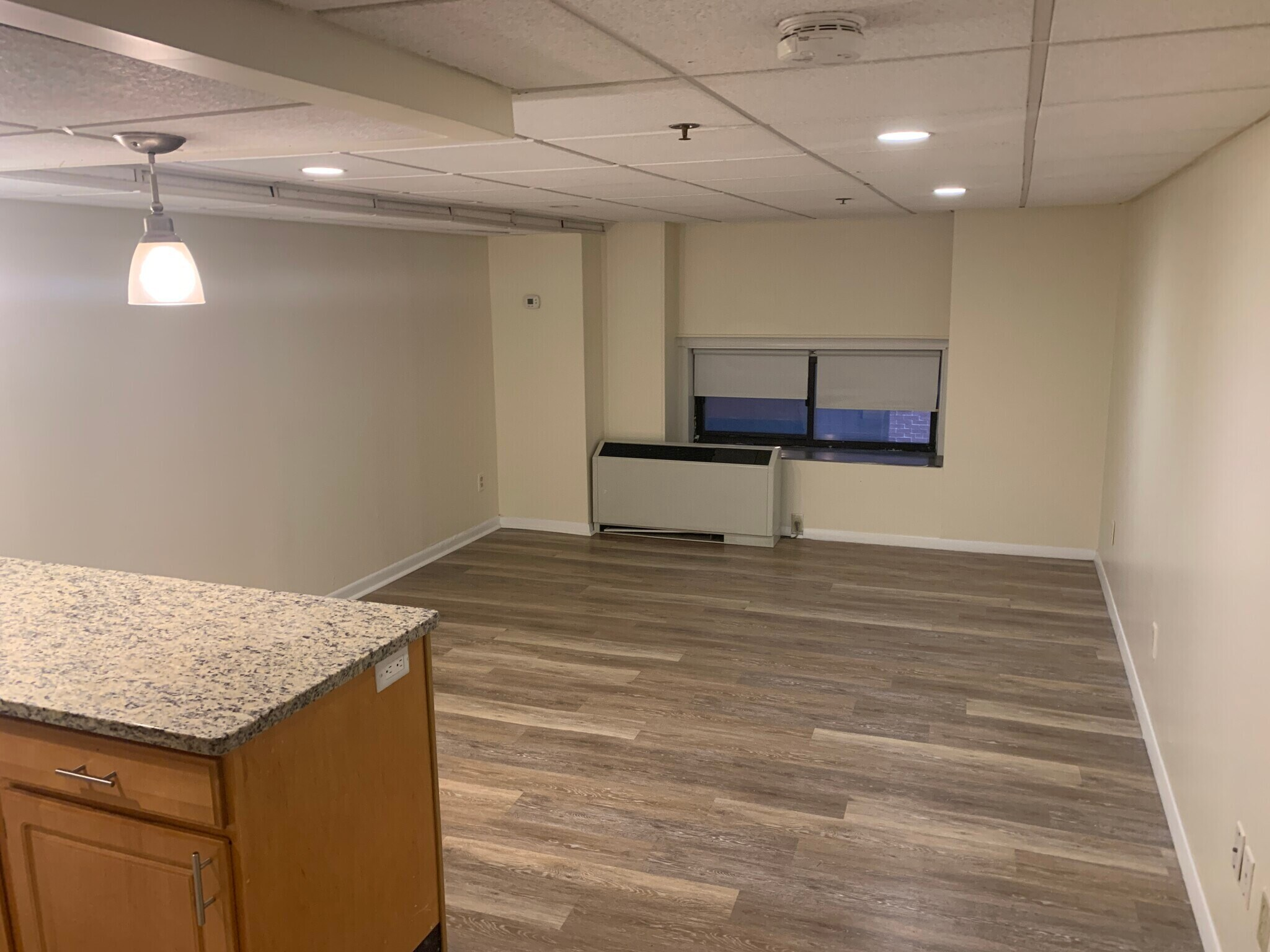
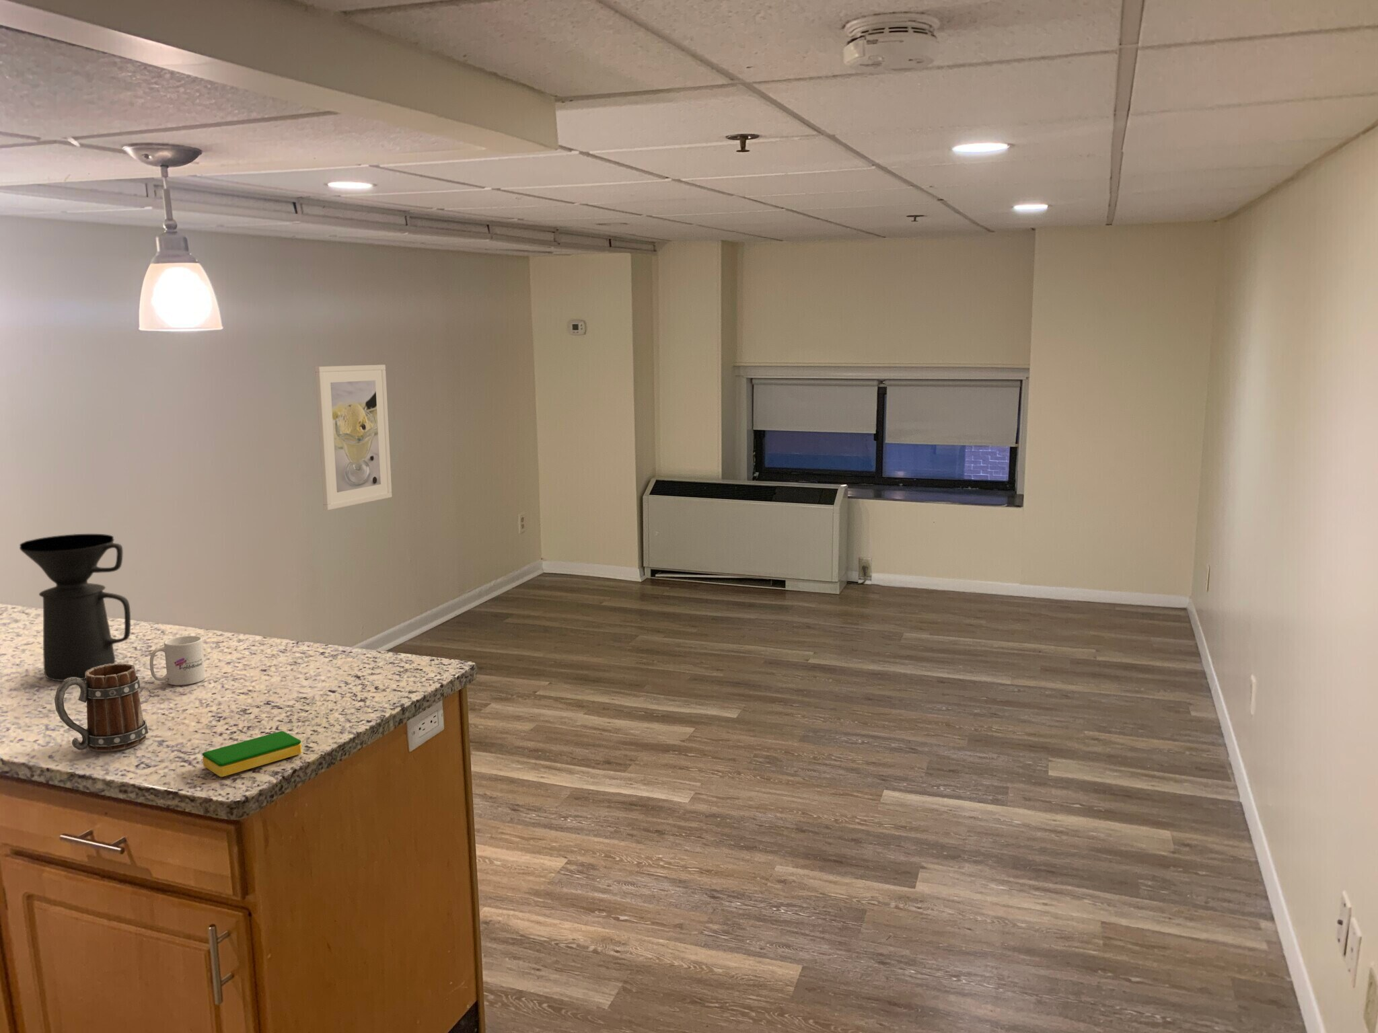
+ coffee maker [18,533,131,681]
+ dish sponge [202,730,302,777]
+ mug [150,635,206,686]
+ mug [54,663,149,752]
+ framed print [315,364,393,511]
